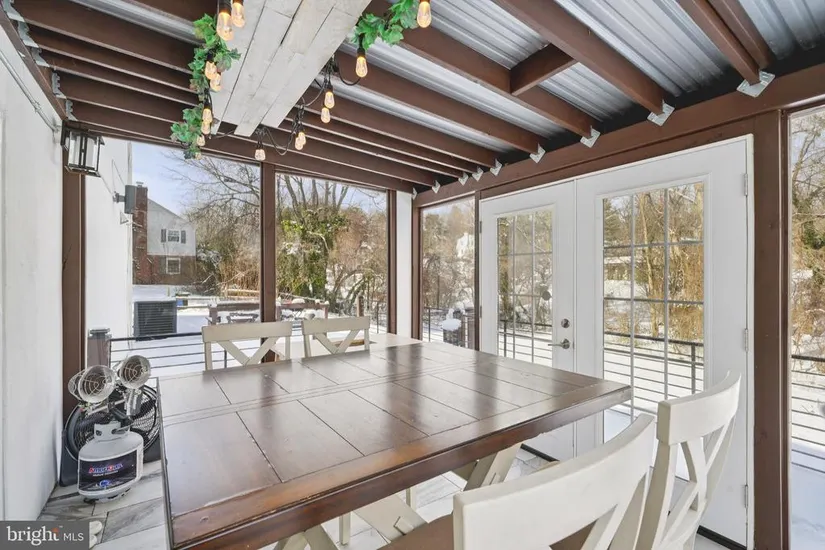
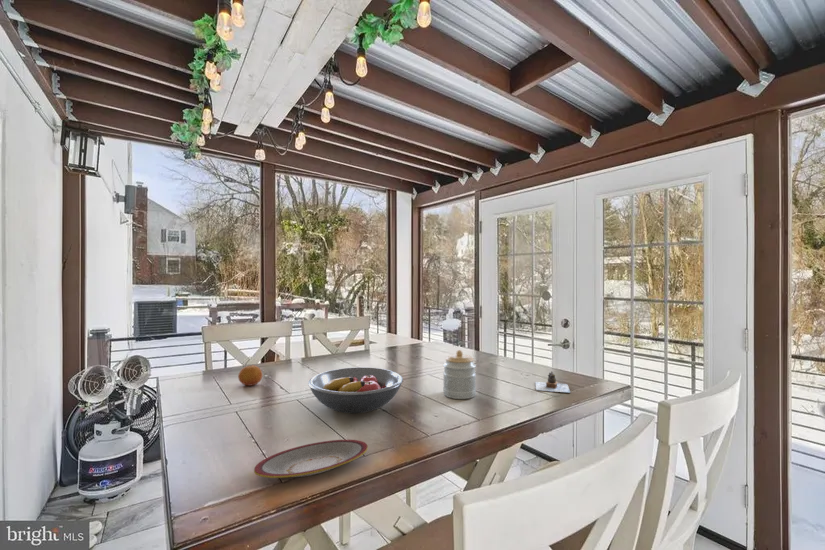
+ fruit bowl [307,366,404,414]
+ plate [253,439,369,479]
+ teapot [534,371,571,393]
+ fruit [237,365,263,387]
+ jar [442,349,477,400]
